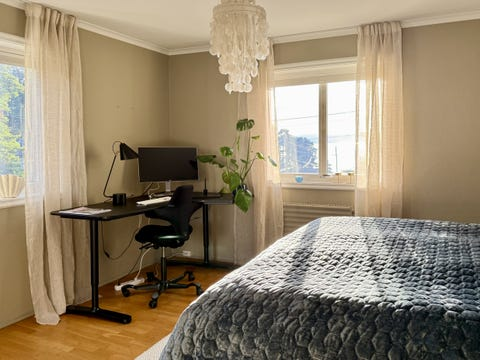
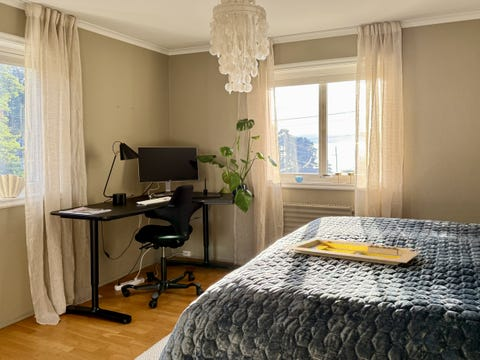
+ serving tray [284,237,421,266]
